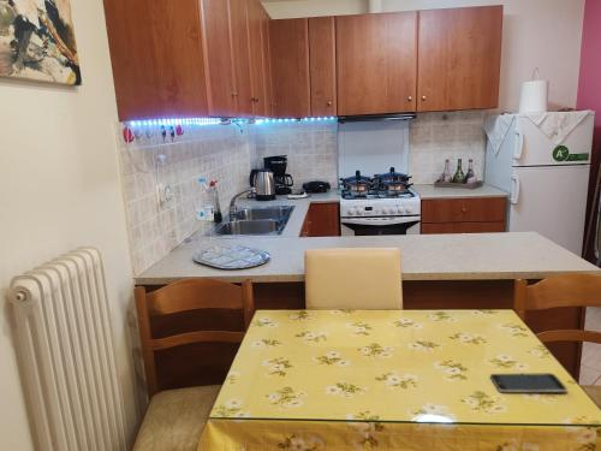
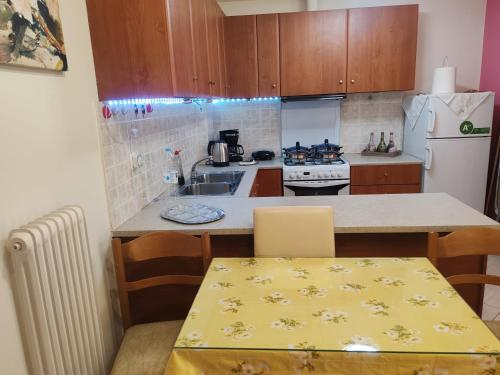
- smartphone [489,372,569,393]
